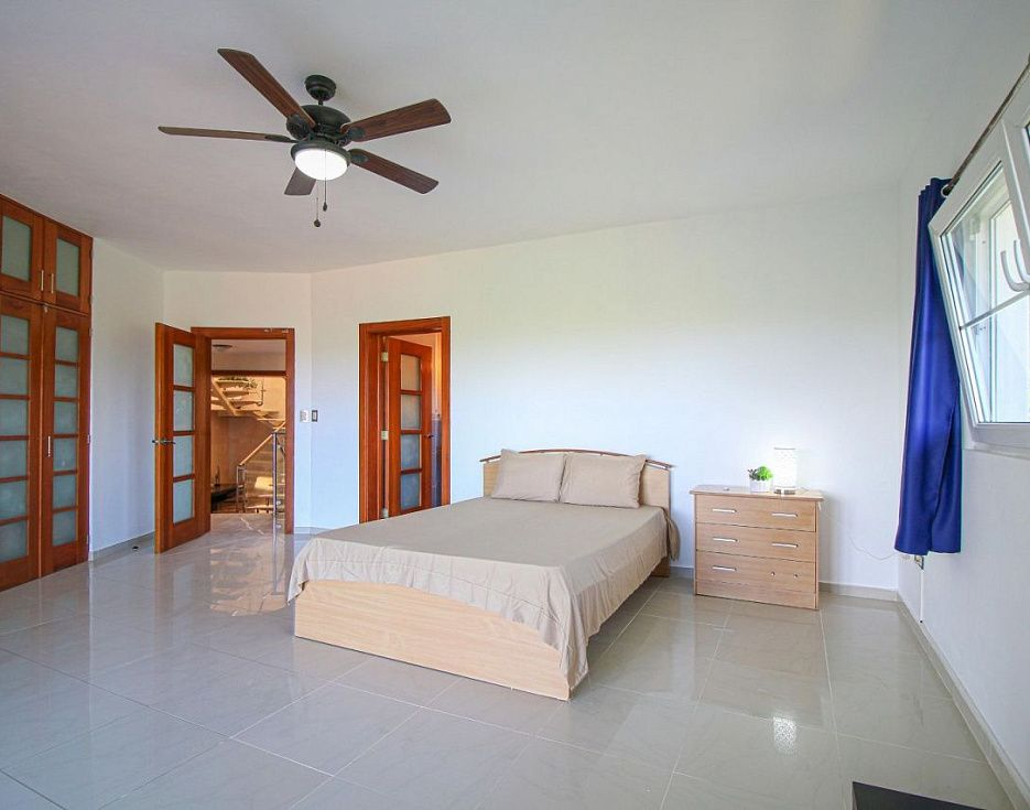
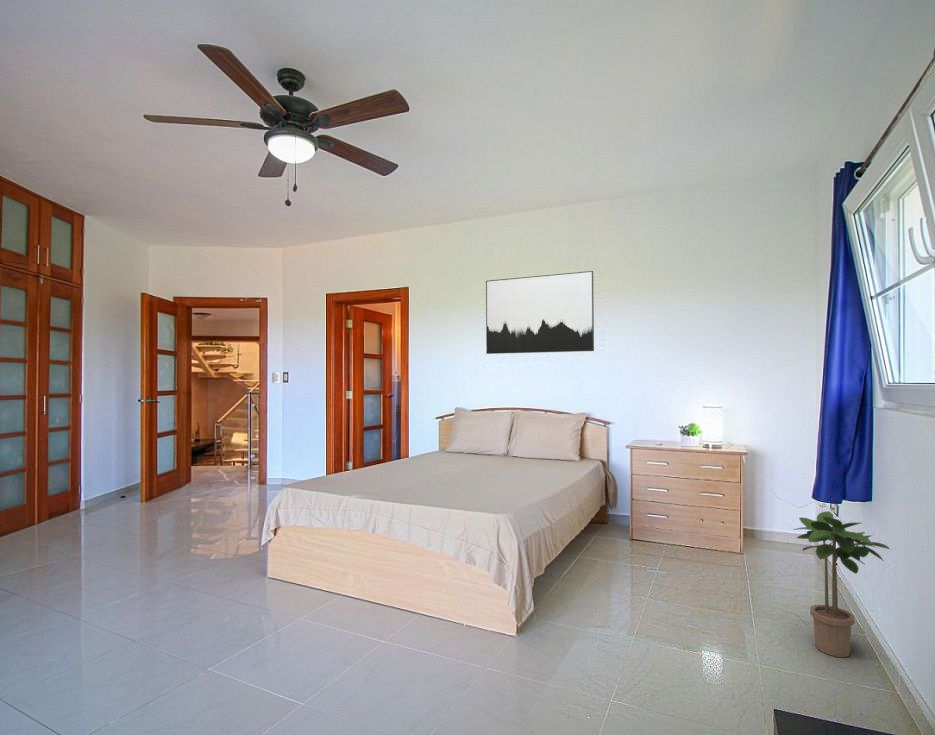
+ wall art [485,270,595,355]
+ potted plant [792,510,891,658]
